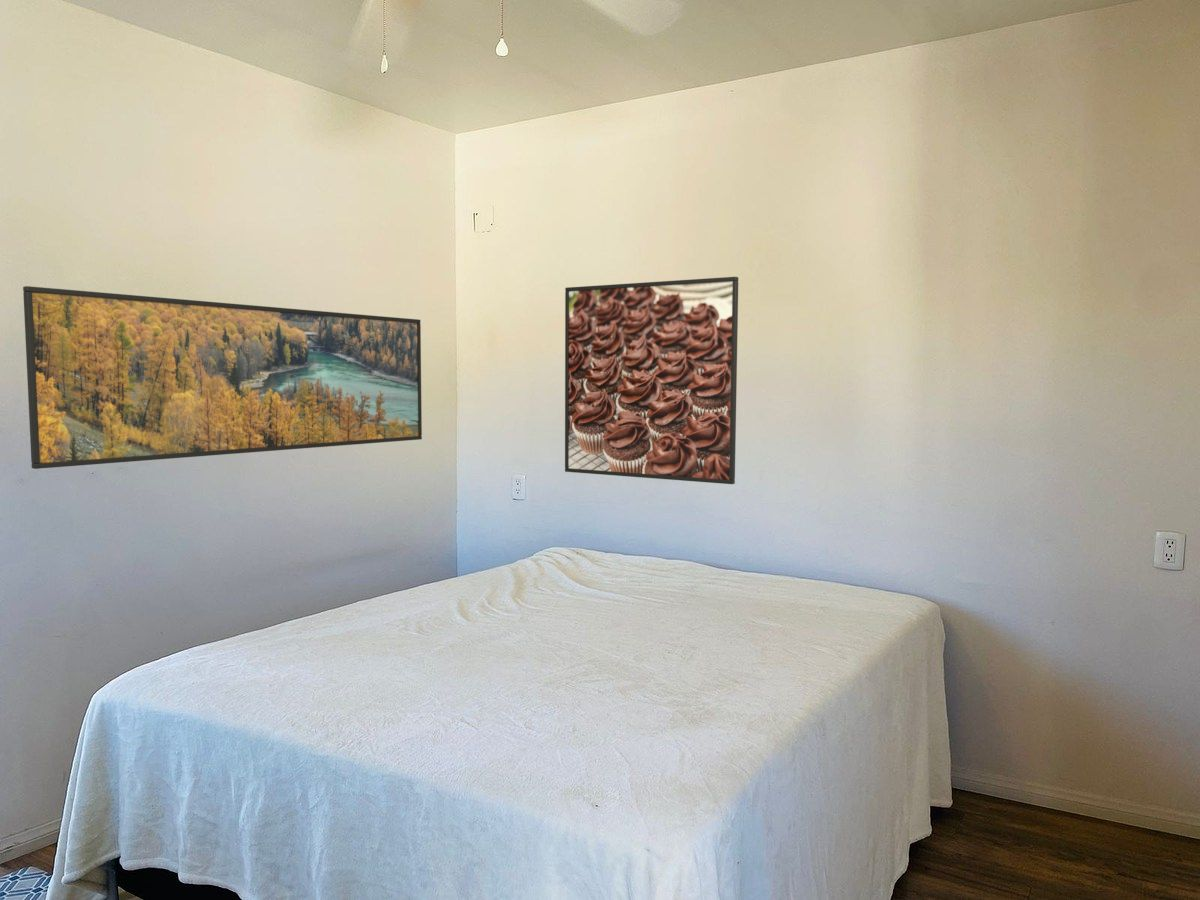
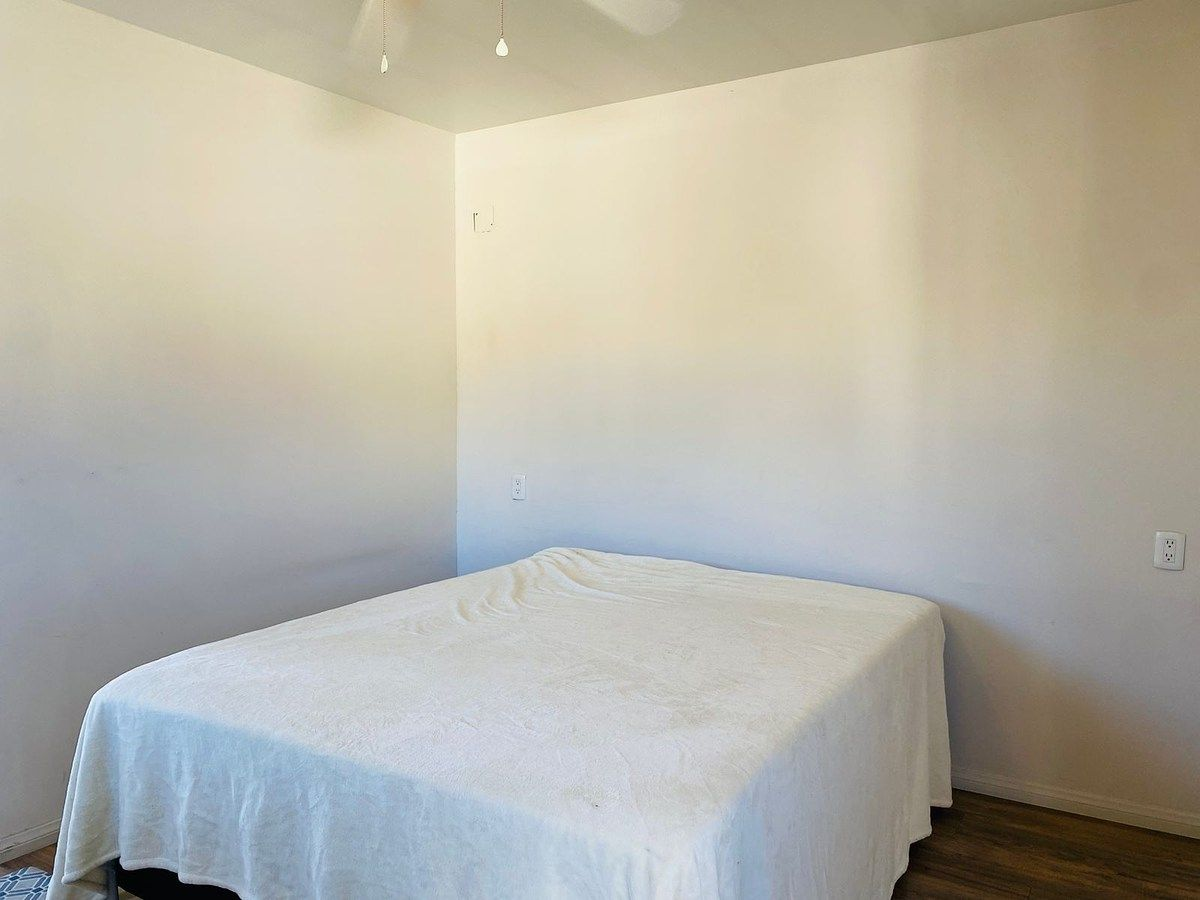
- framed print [564,276,739,485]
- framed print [22,285,423,470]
